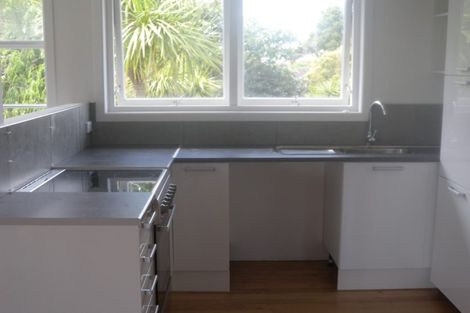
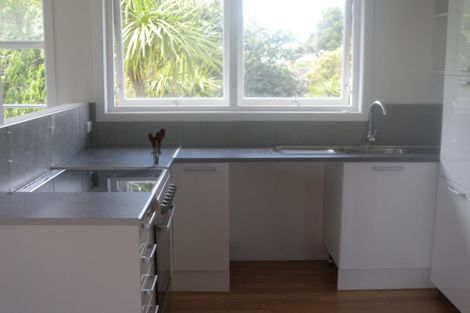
+ utensil holder [147,127,166,166]
